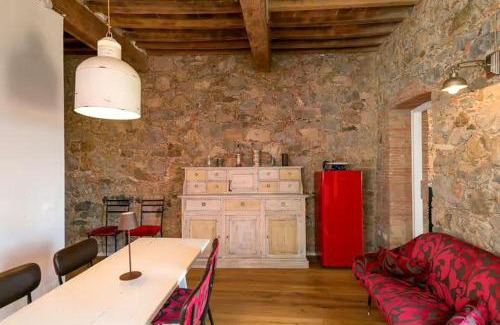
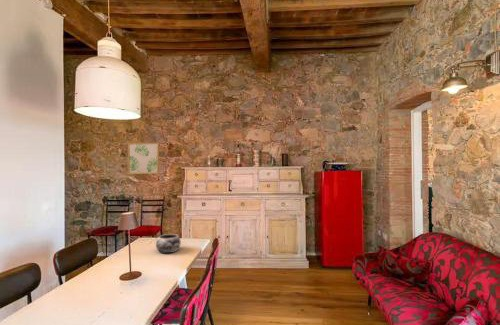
+ decorative bowl [155,233,182,254]
+ wall art [127,142,160,175]
